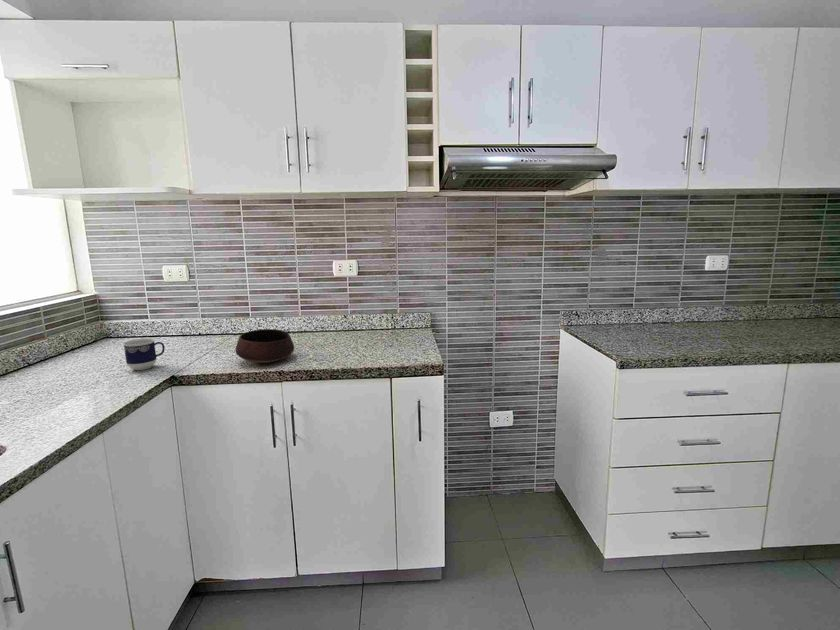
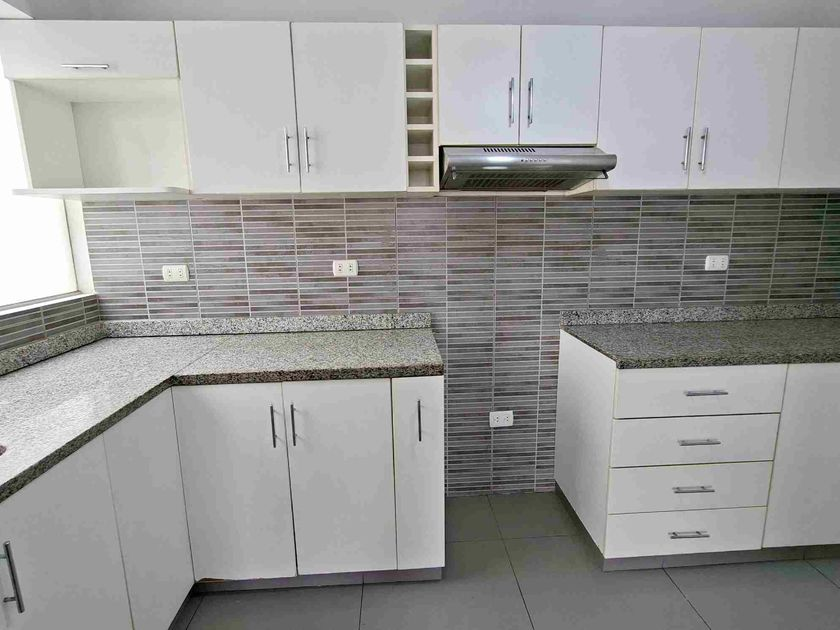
- cup [122,337,166,371]
- bowl [234,328,295,364]
